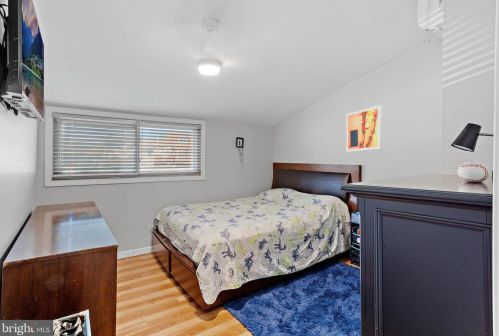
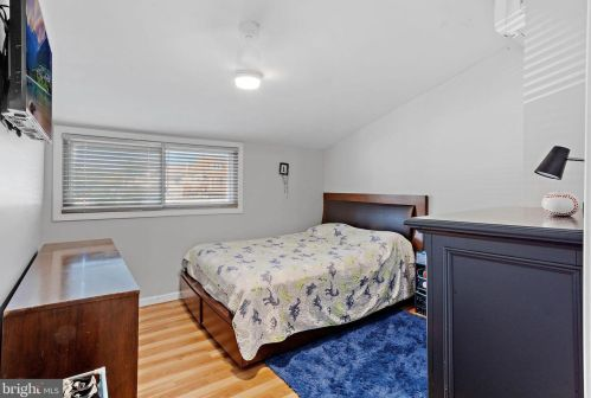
- wall art [345,105,383,153]
